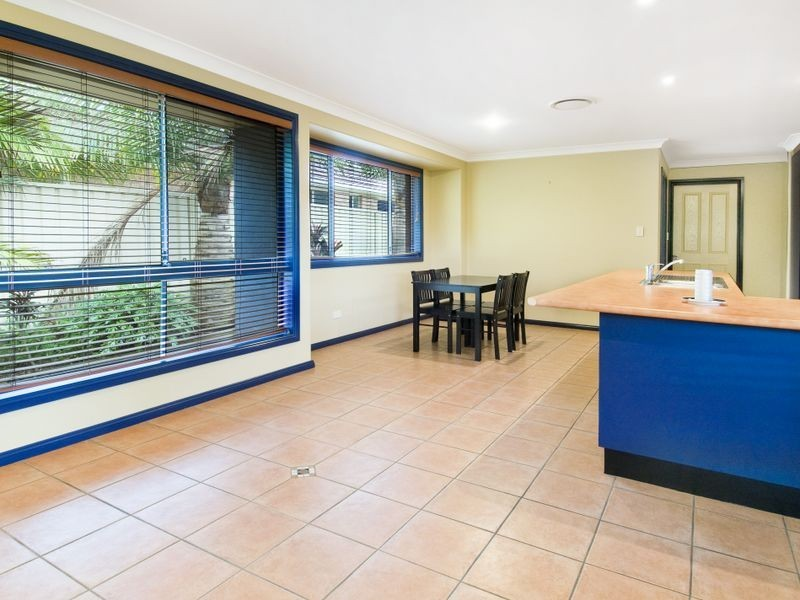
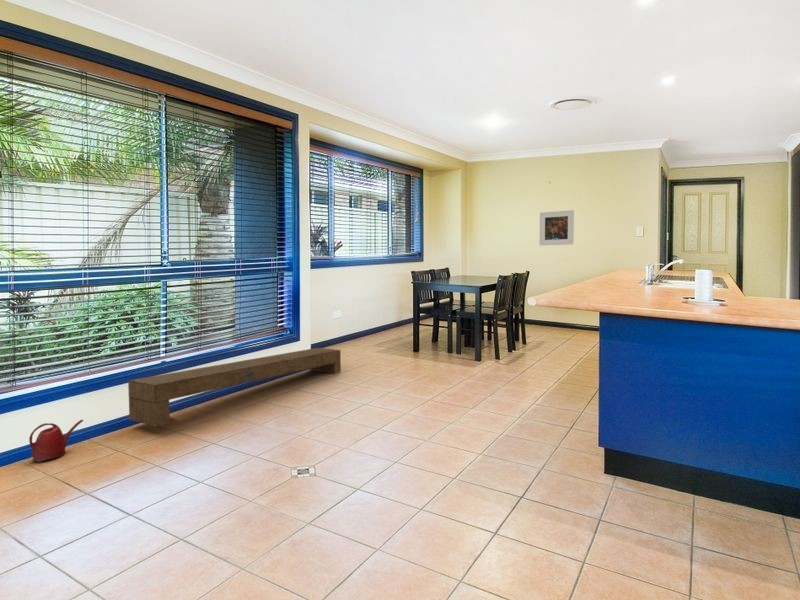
+ bench [127,347,342,428]
+ watering can [28,419,85,463]
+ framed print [538,209,575,247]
